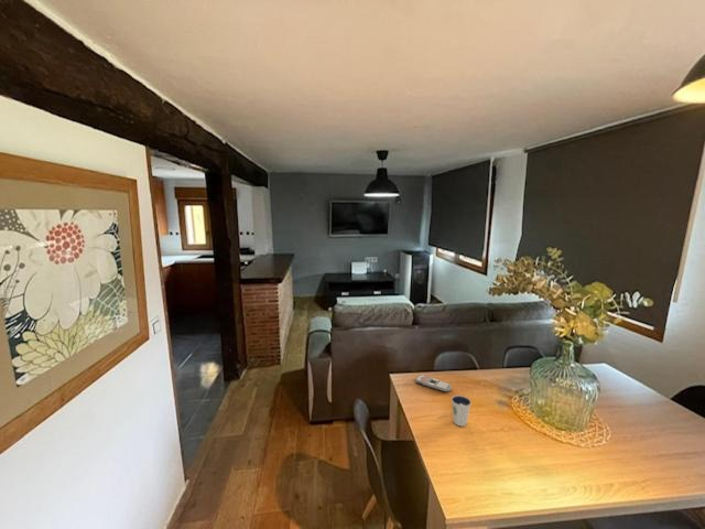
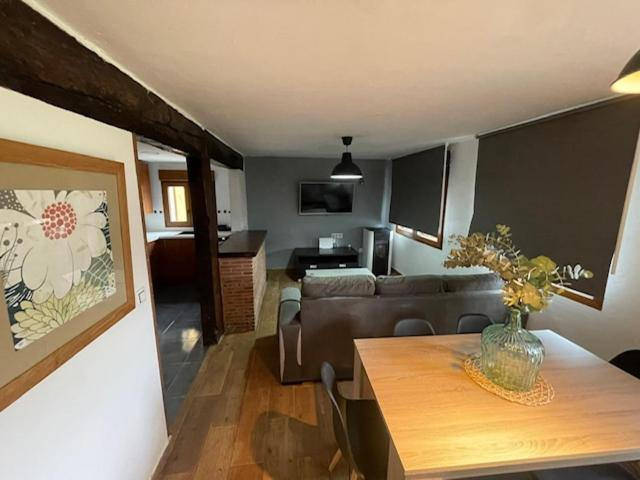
- dixie cup [451,395,473,428]
- remote control [414,374,453,393]
